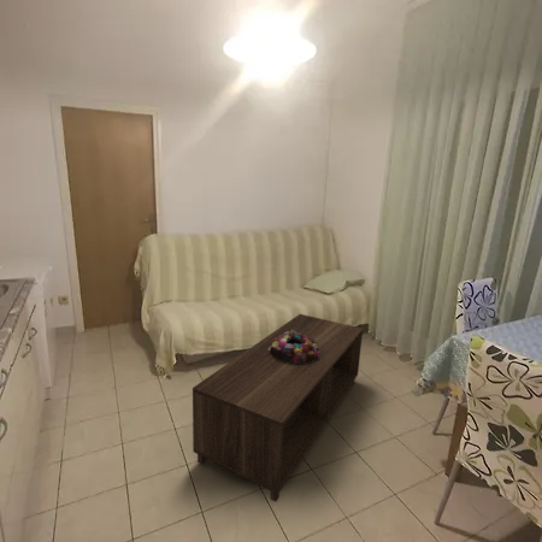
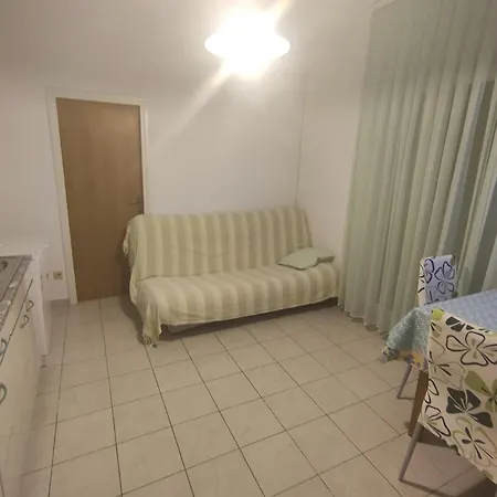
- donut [269,330,319,364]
- coffee table [192,313,364,502]
